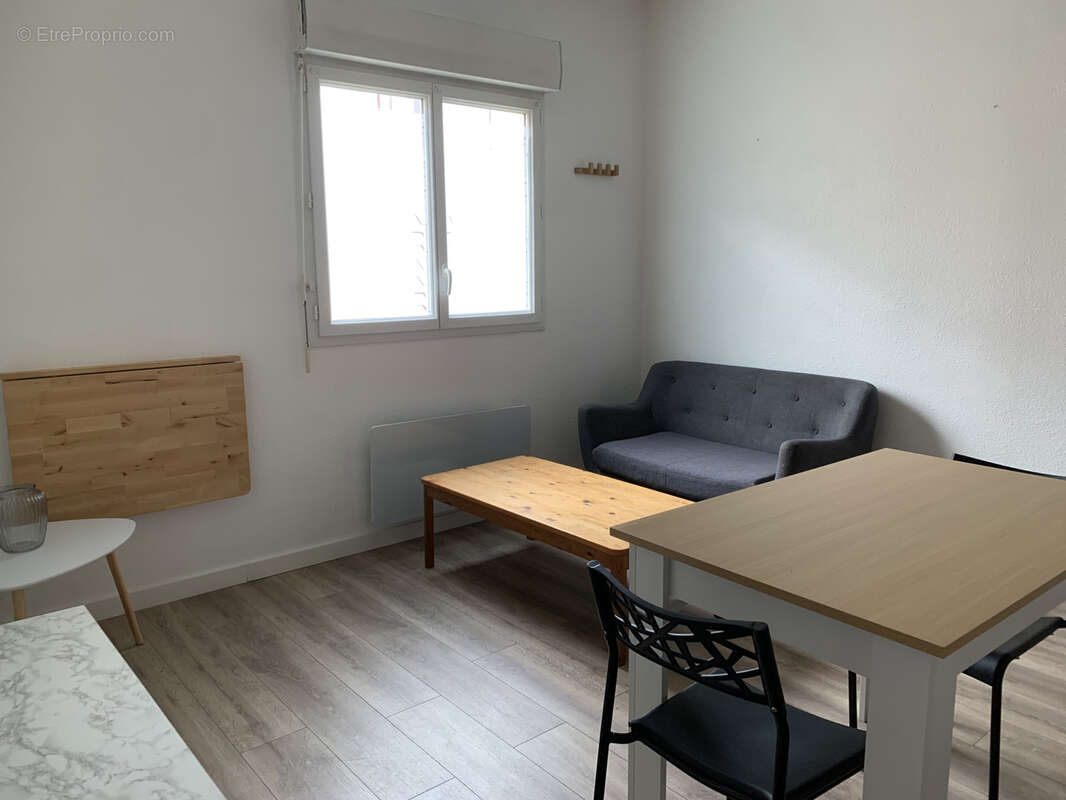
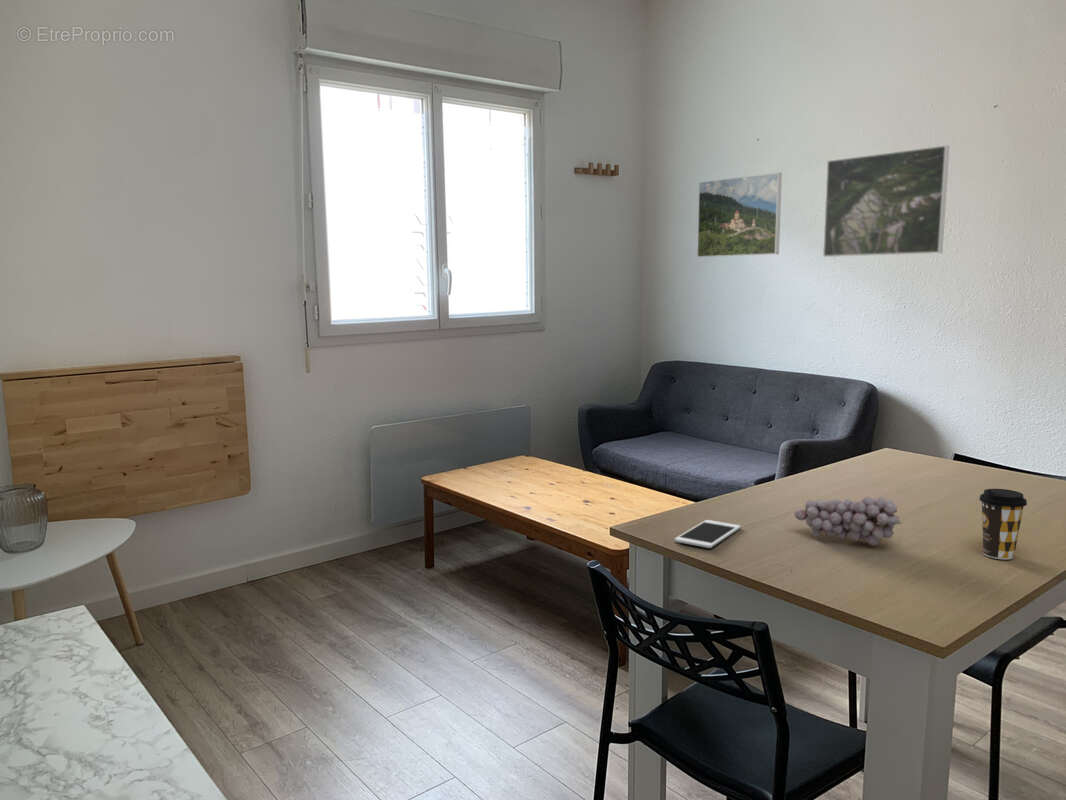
+ coffee cup [978,488,1028,560]
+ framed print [696,171,783,258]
+ fruit [793,496,903,547]
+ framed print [822,144,950,258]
+ cell phone [674,519,742,549]
